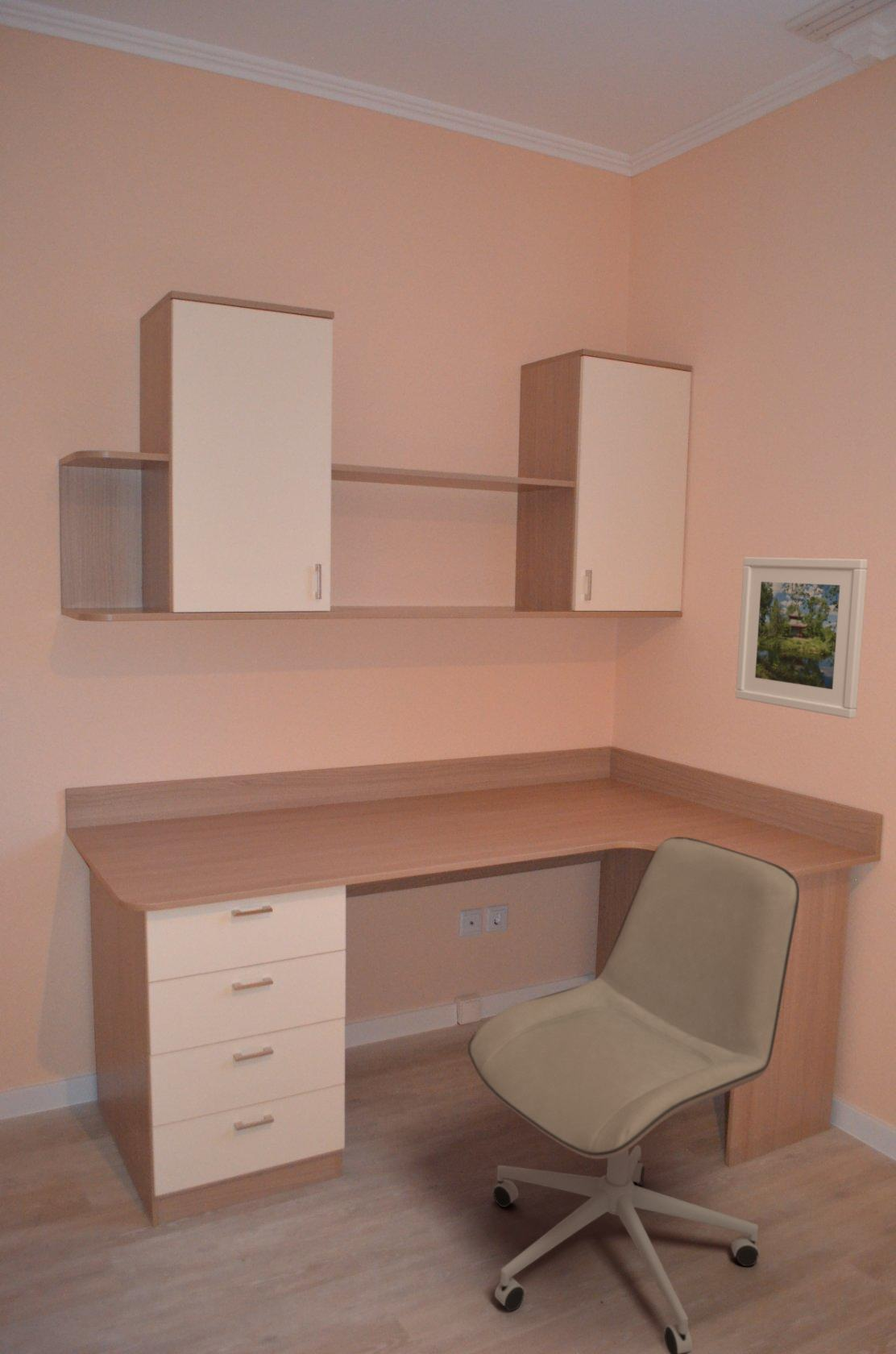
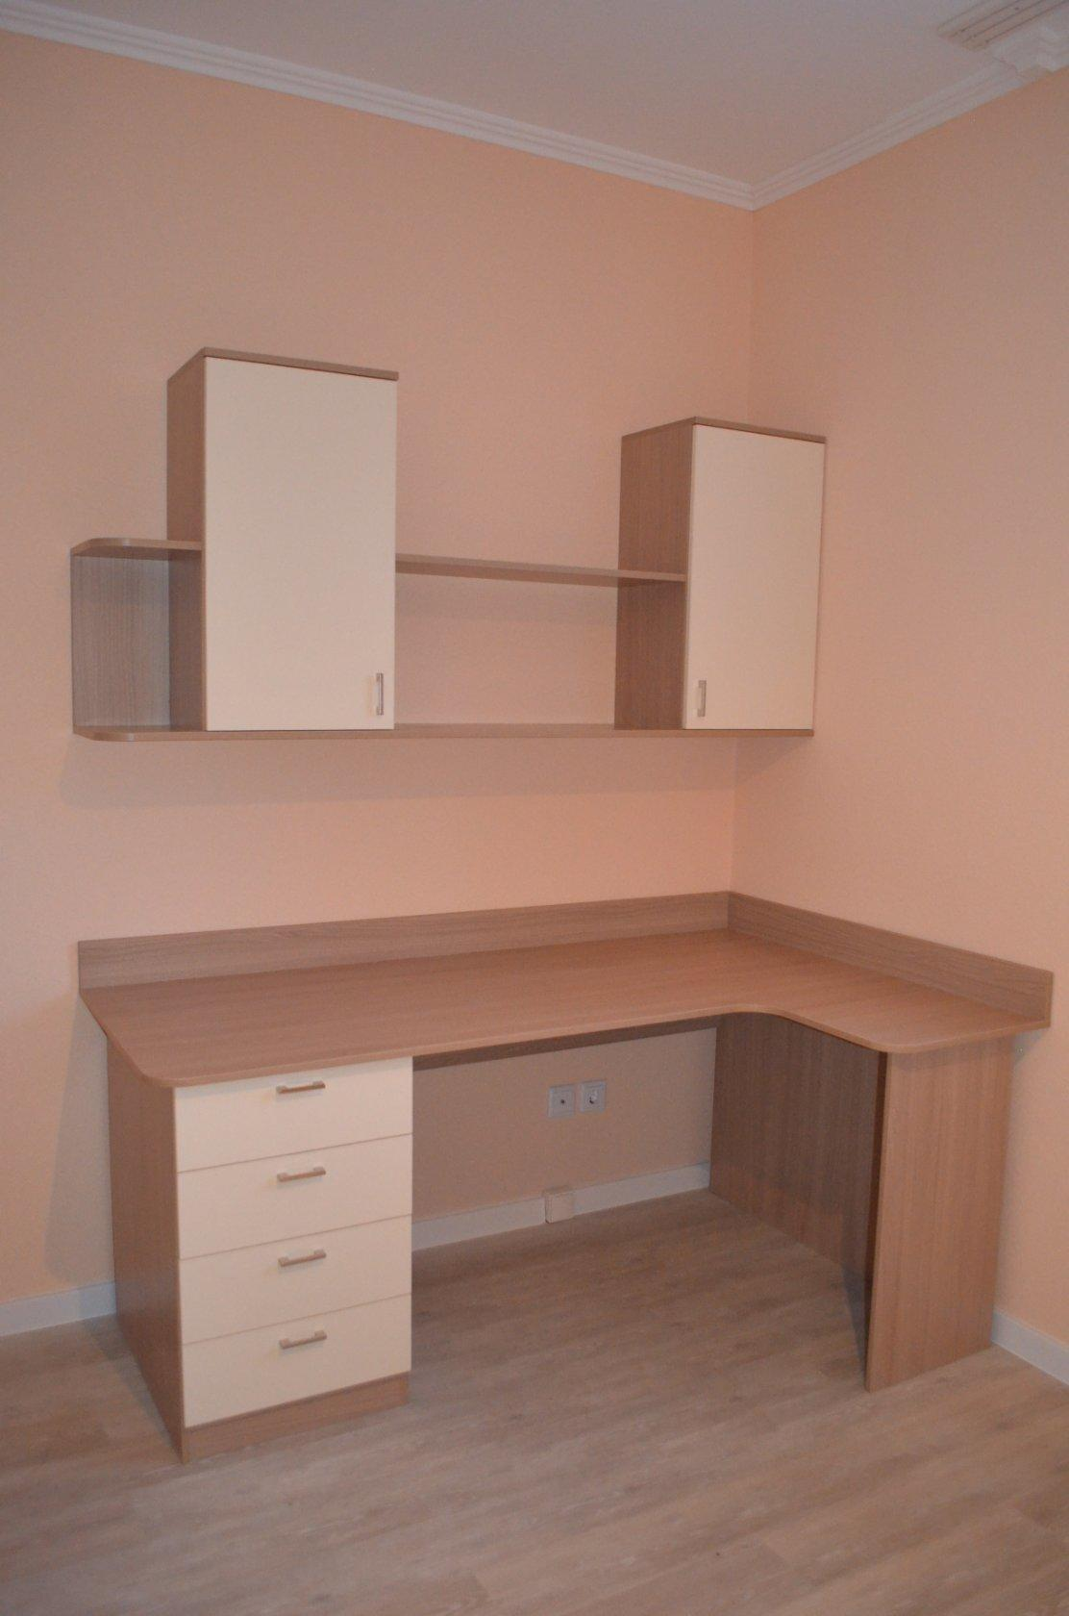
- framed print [735,556,869,719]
- office chair [467,836,800,1354]
